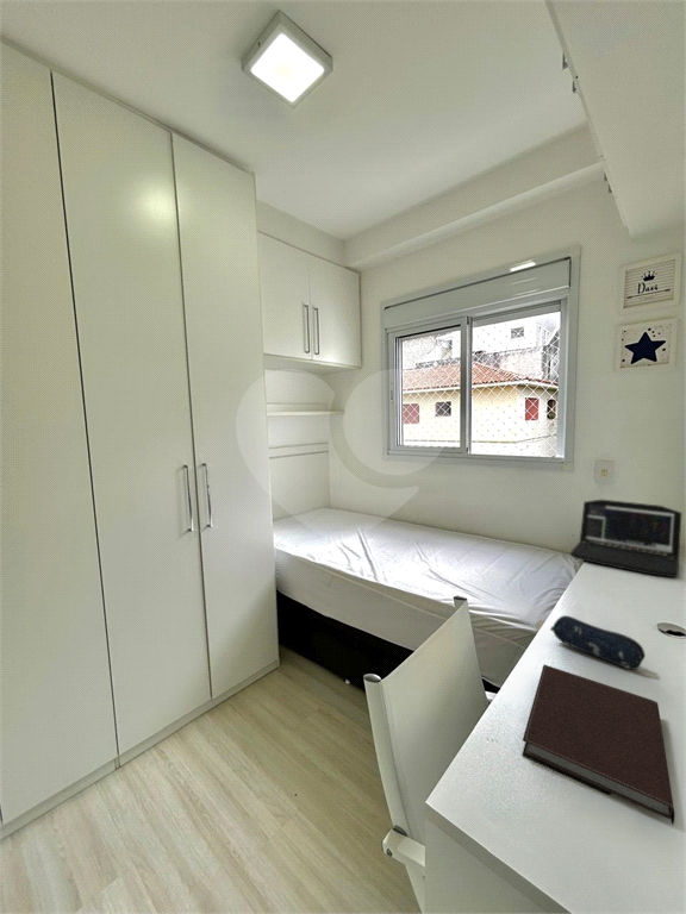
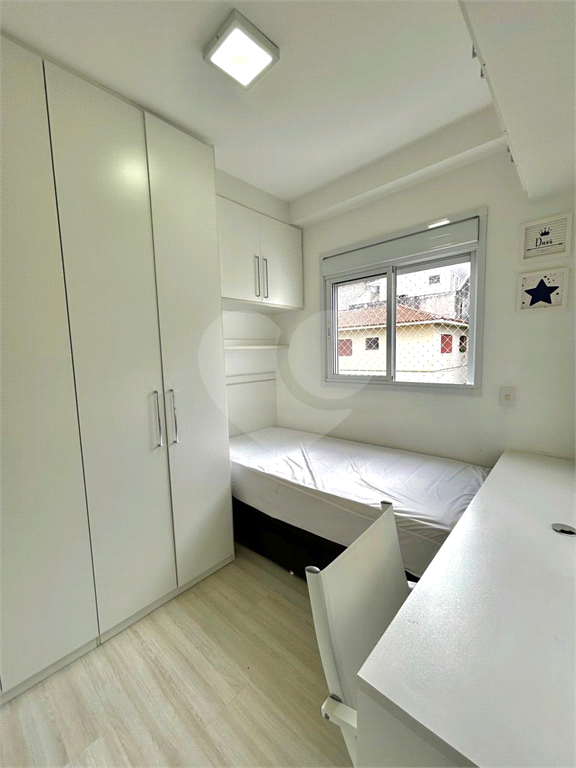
- notebook [520,664,675,826]
- laptop [569,499,682,578]
- pencil case [549,614,647,671]
